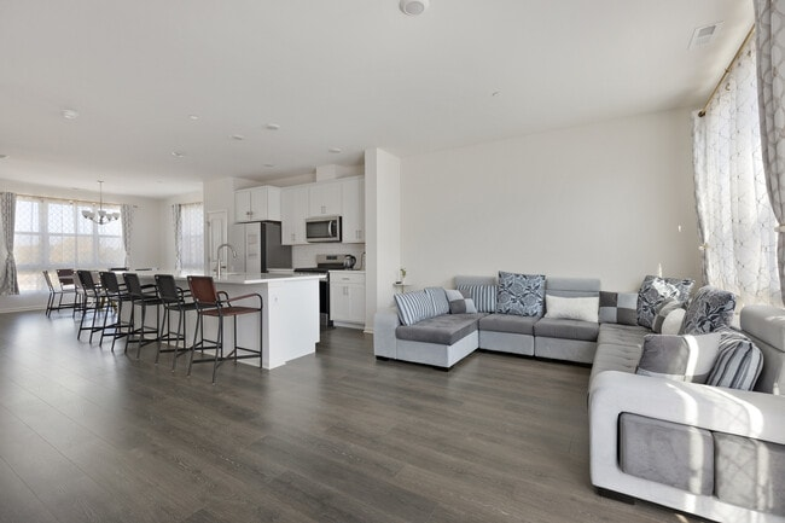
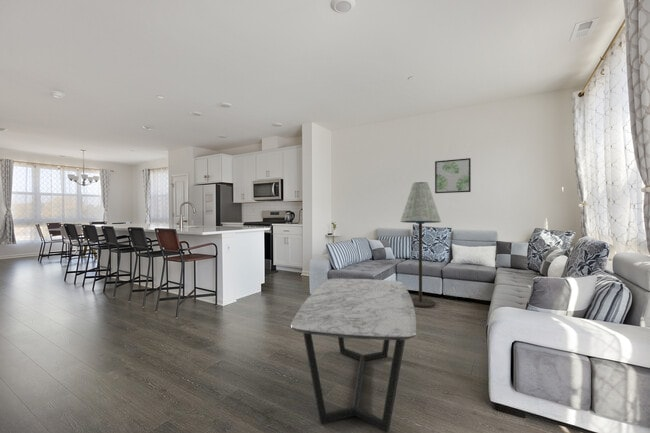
+ wall art [434,157,472,194]
+ floor lamp [399,181,442,309]
+ coffee table [290,278,417,433]
